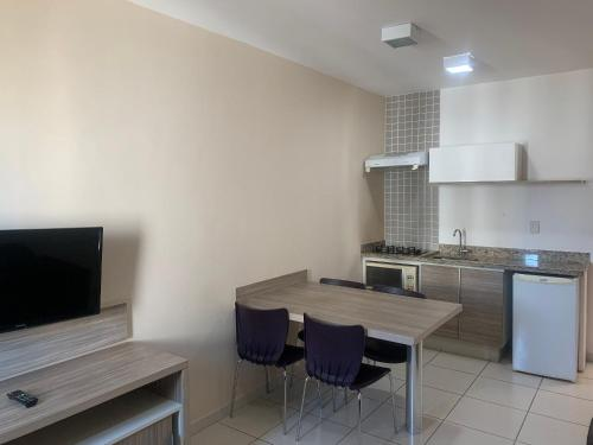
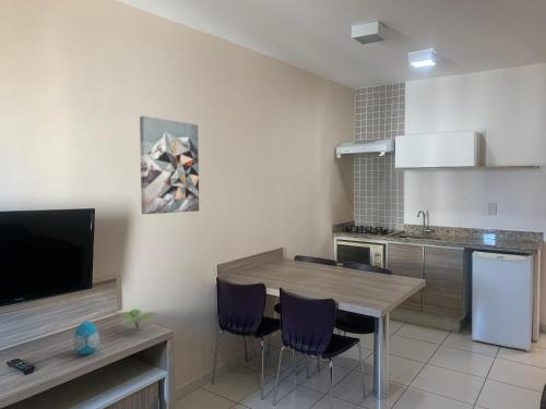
+ decorative egg [72,321,100,356]
+ wall art [139,115,200,215]
+ plant [112,309,161,332]
